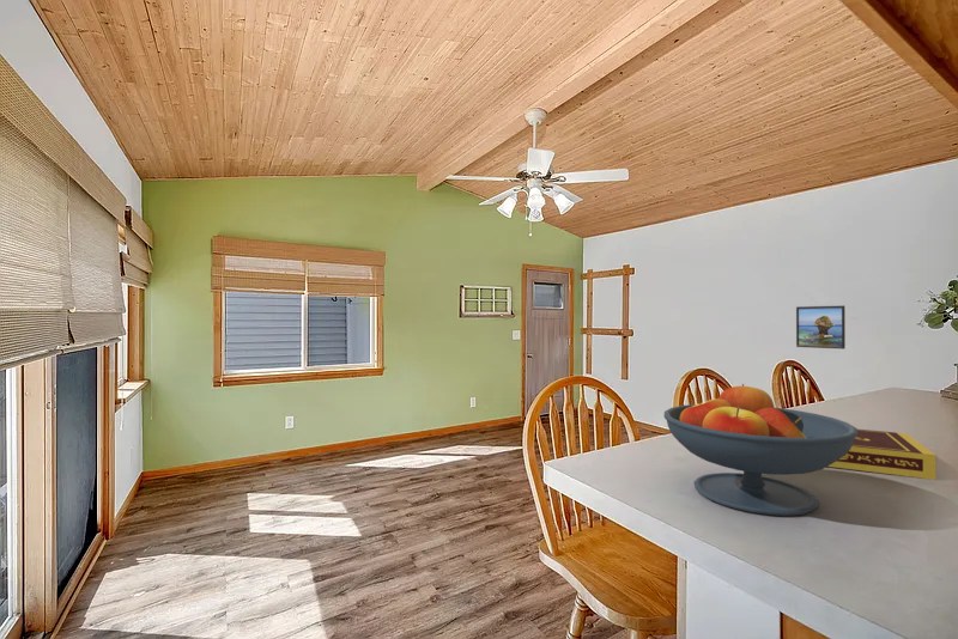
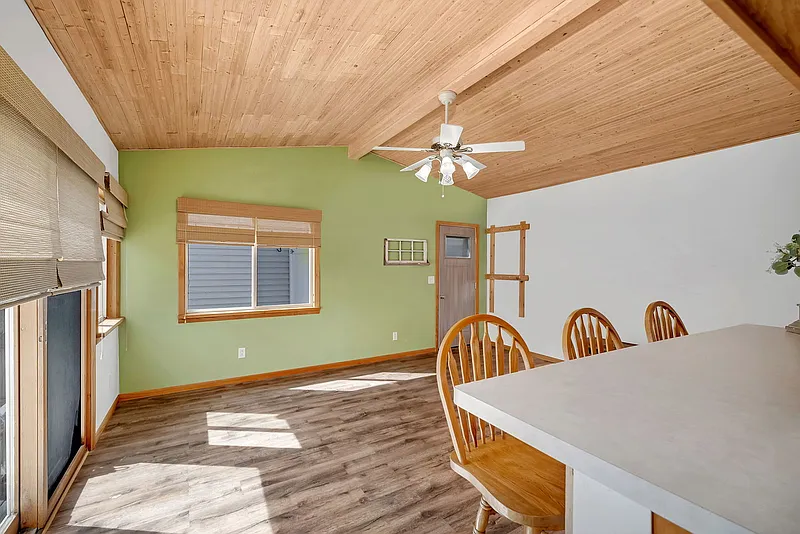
- book [827,428,936,481]
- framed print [795,304,847,351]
- fruit bowl [662,383,859,517]
